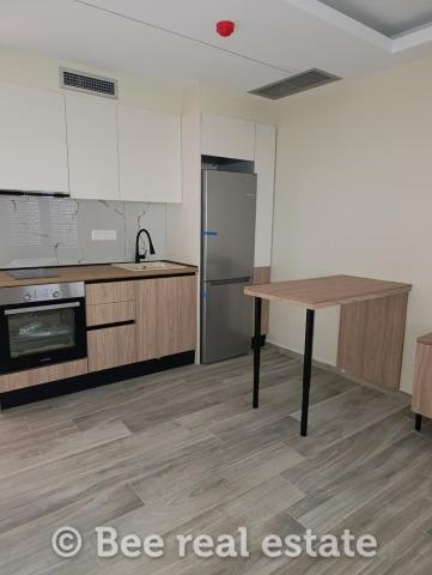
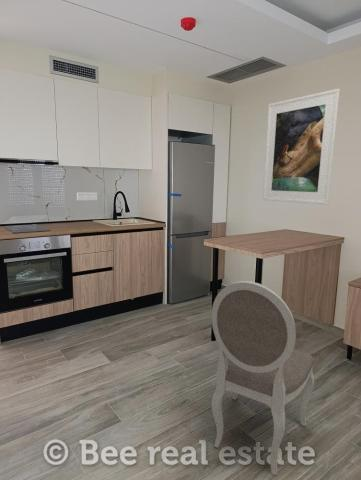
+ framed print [262,88,341,205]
+ dining chair [210,280,316,477]
